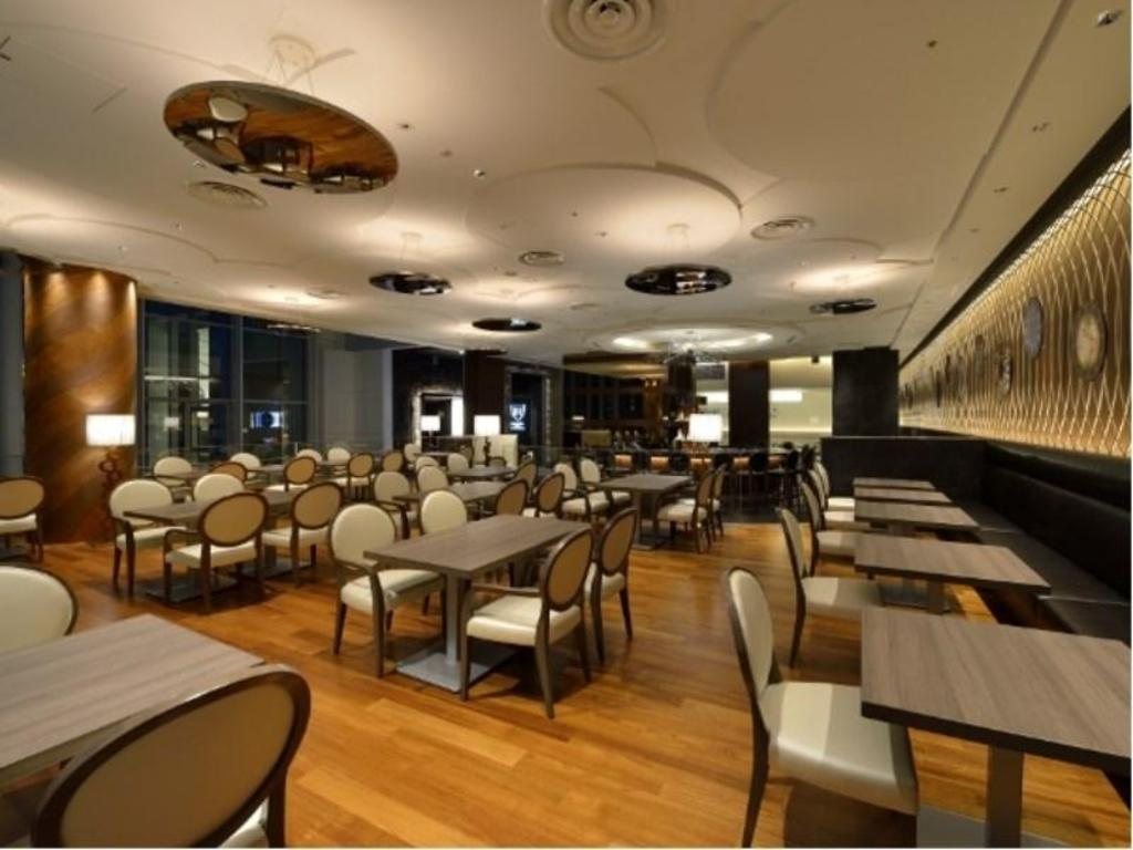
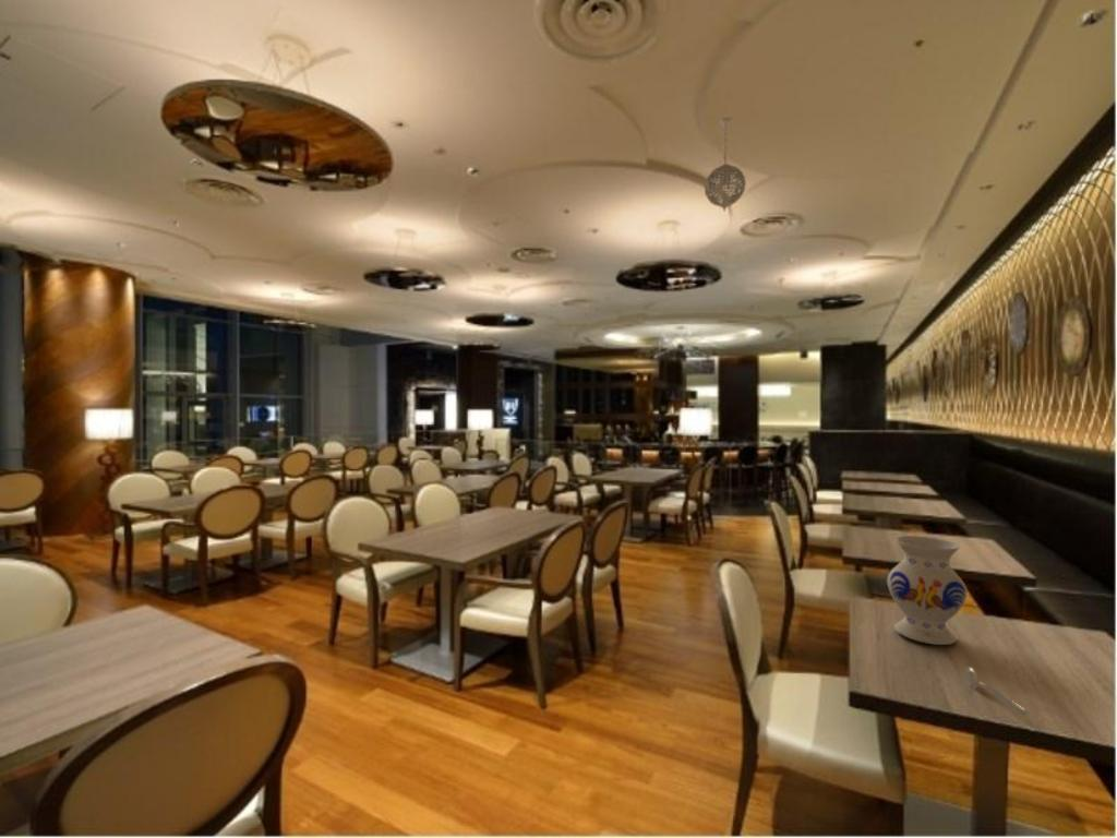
+ pendant light [704,116,747,213]
+ soupspoon [964,666,1029,718]
+ vase [886,535,968,646]
